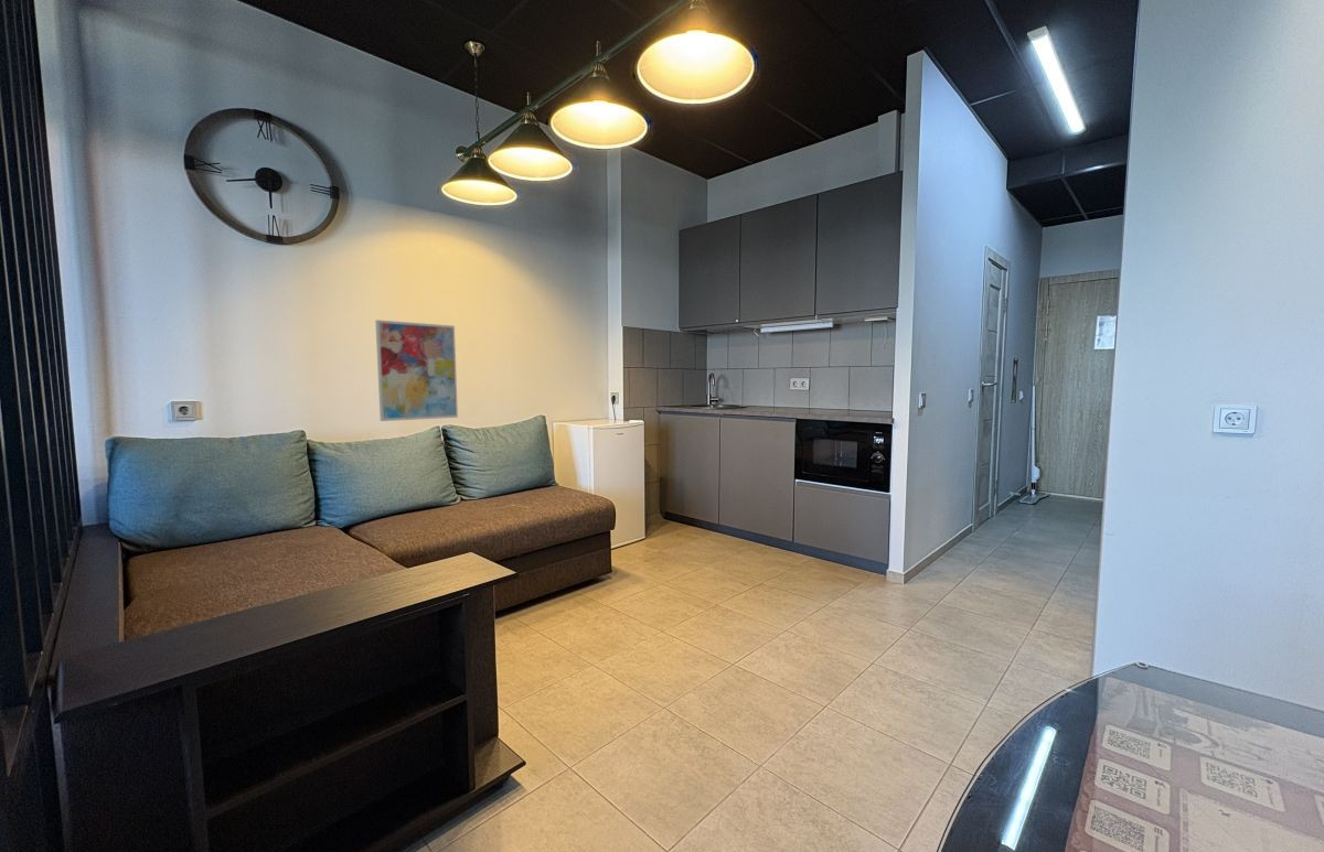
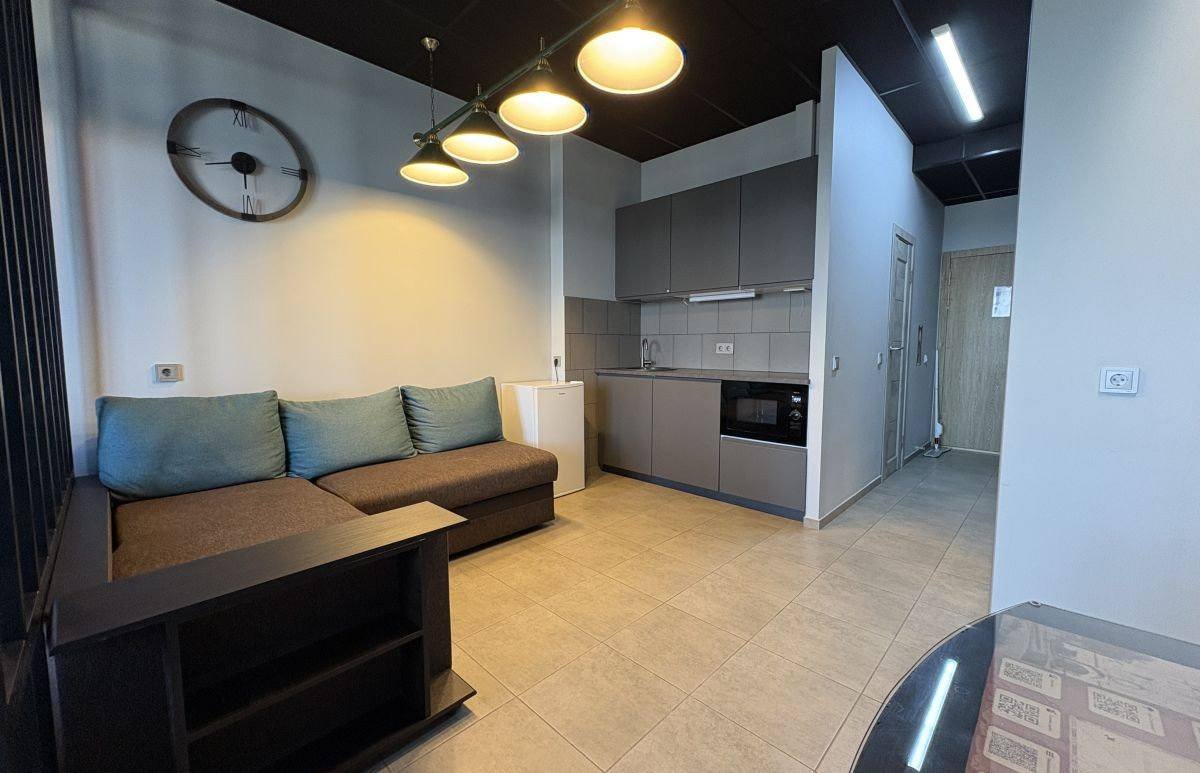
- wall art [374,319,459,422]
